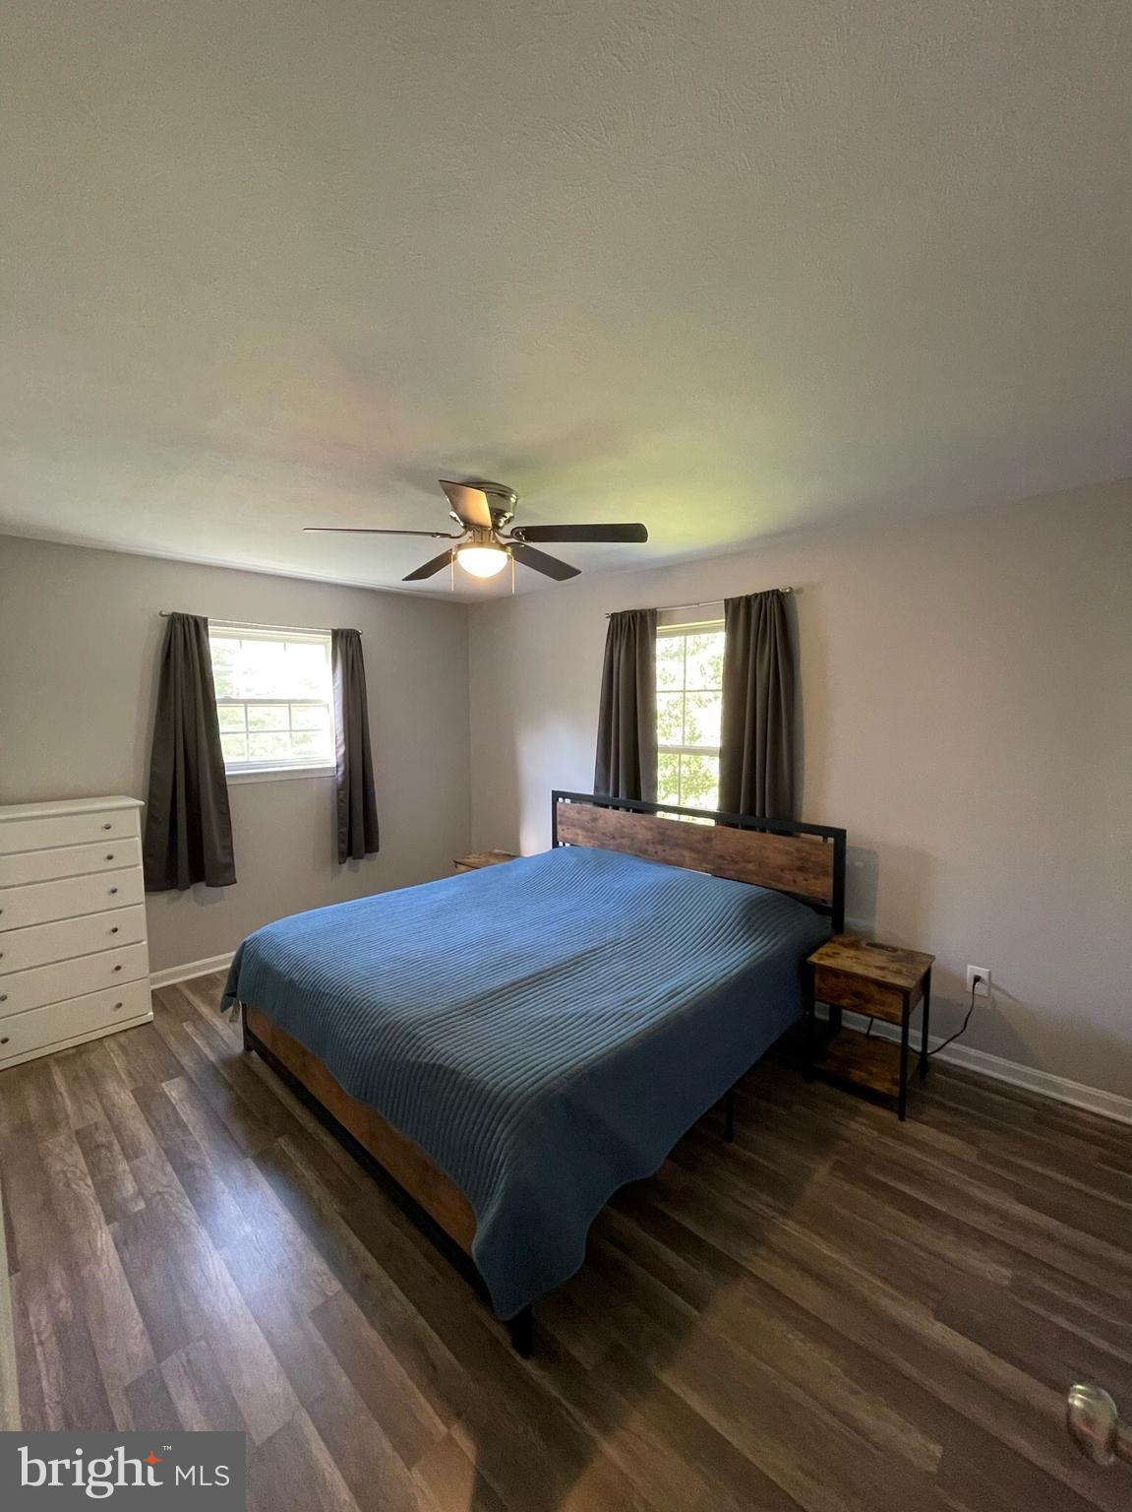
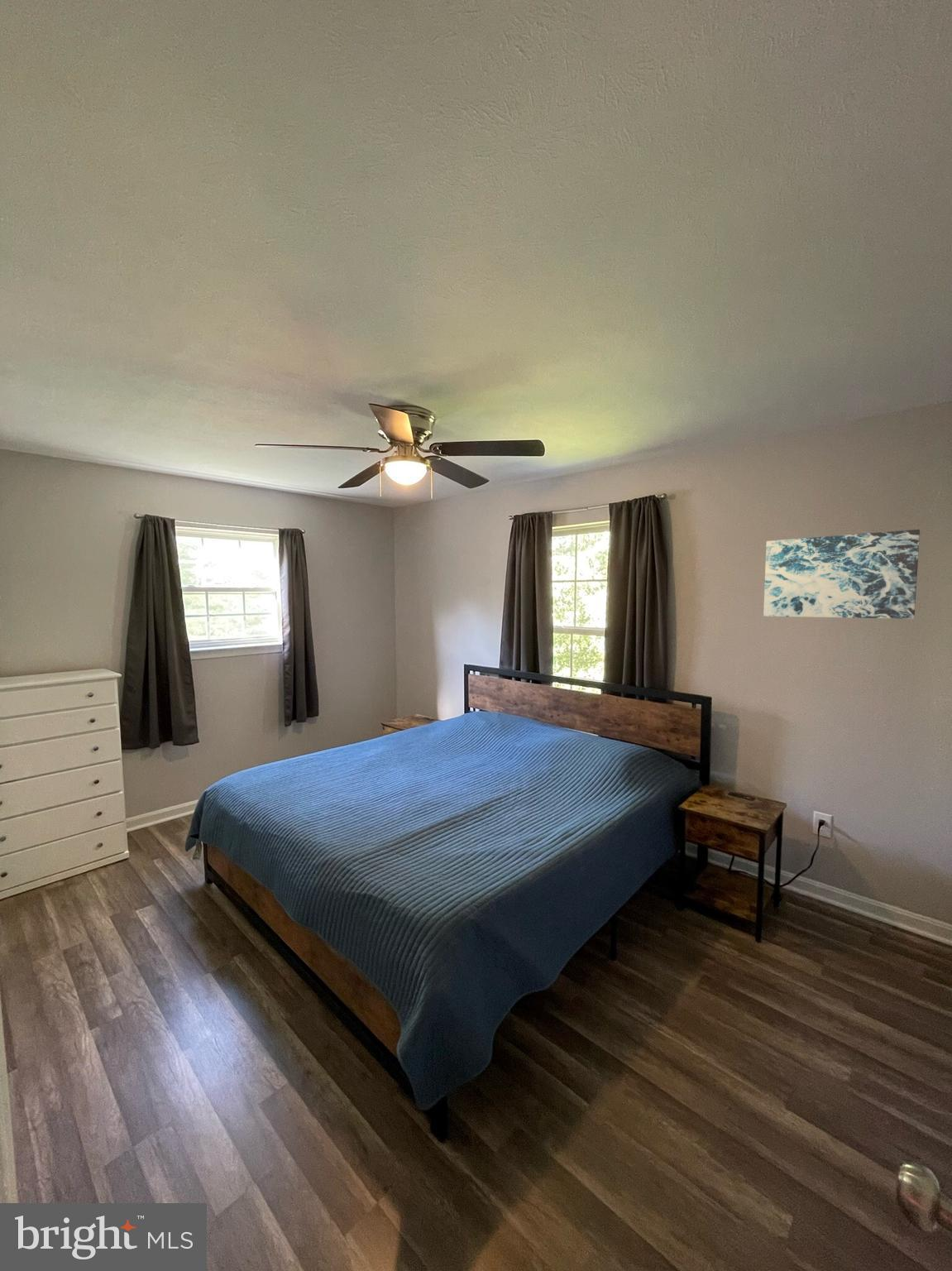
+ wall art [763,529,921,620]
